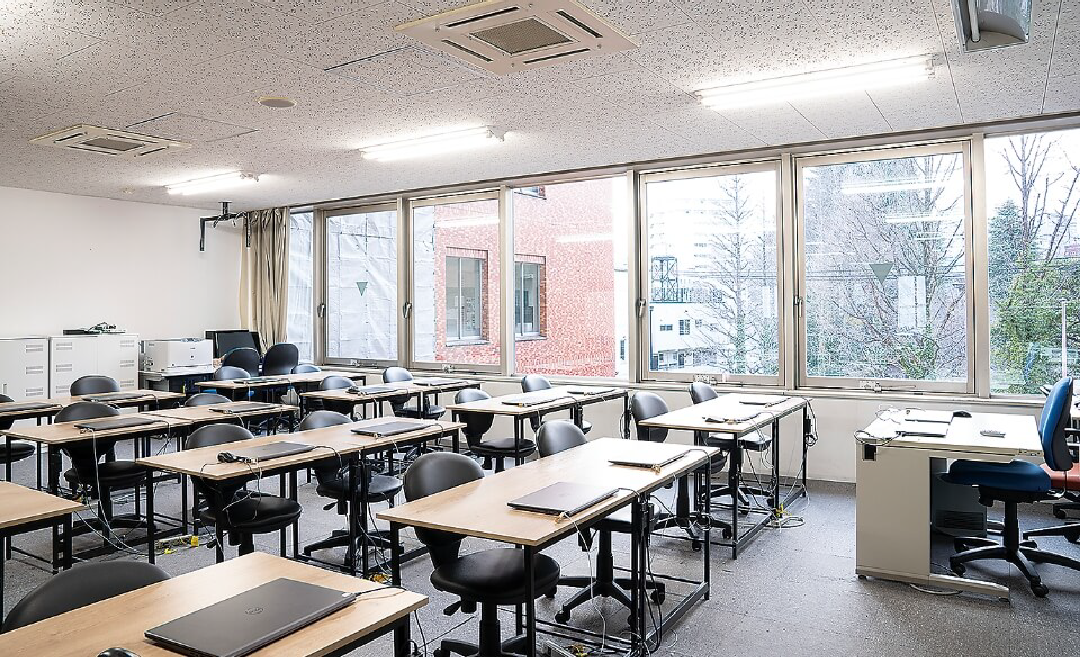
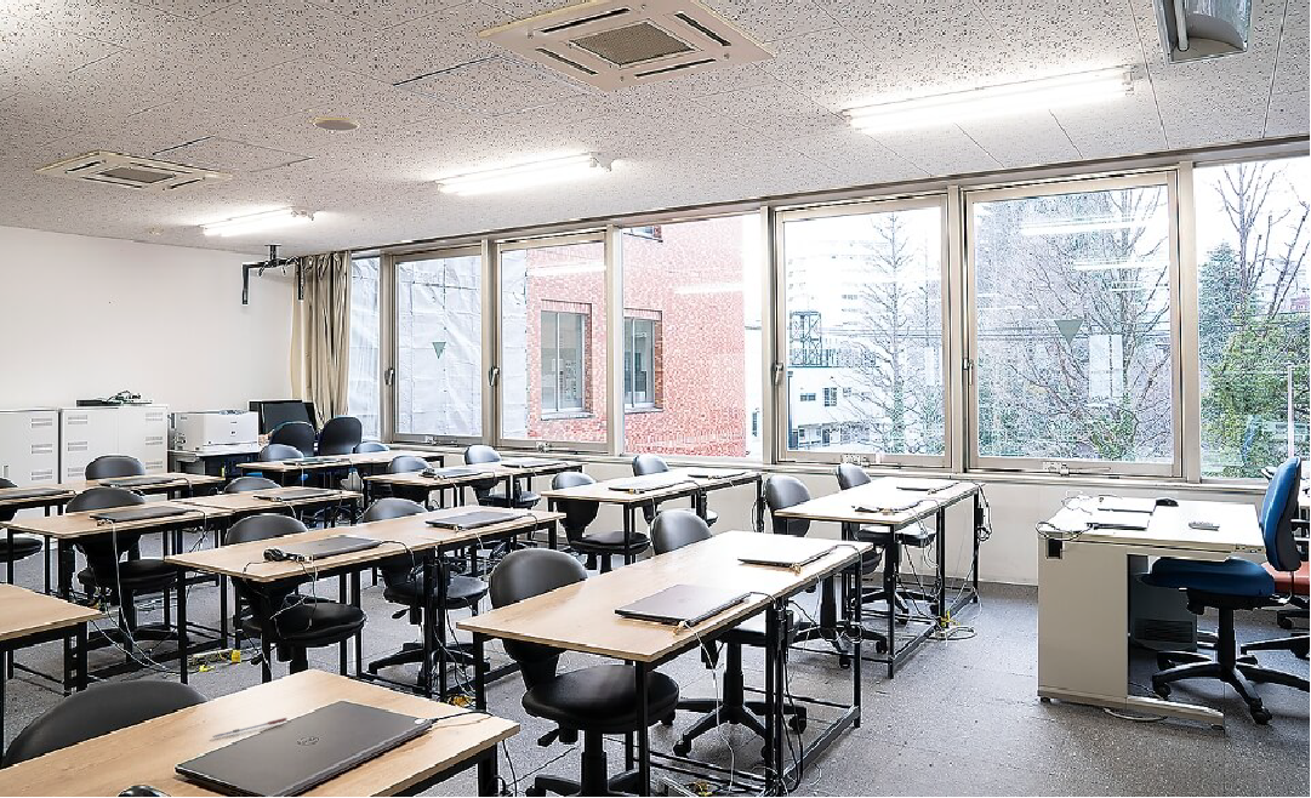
+ pen [211,717,289,739]
